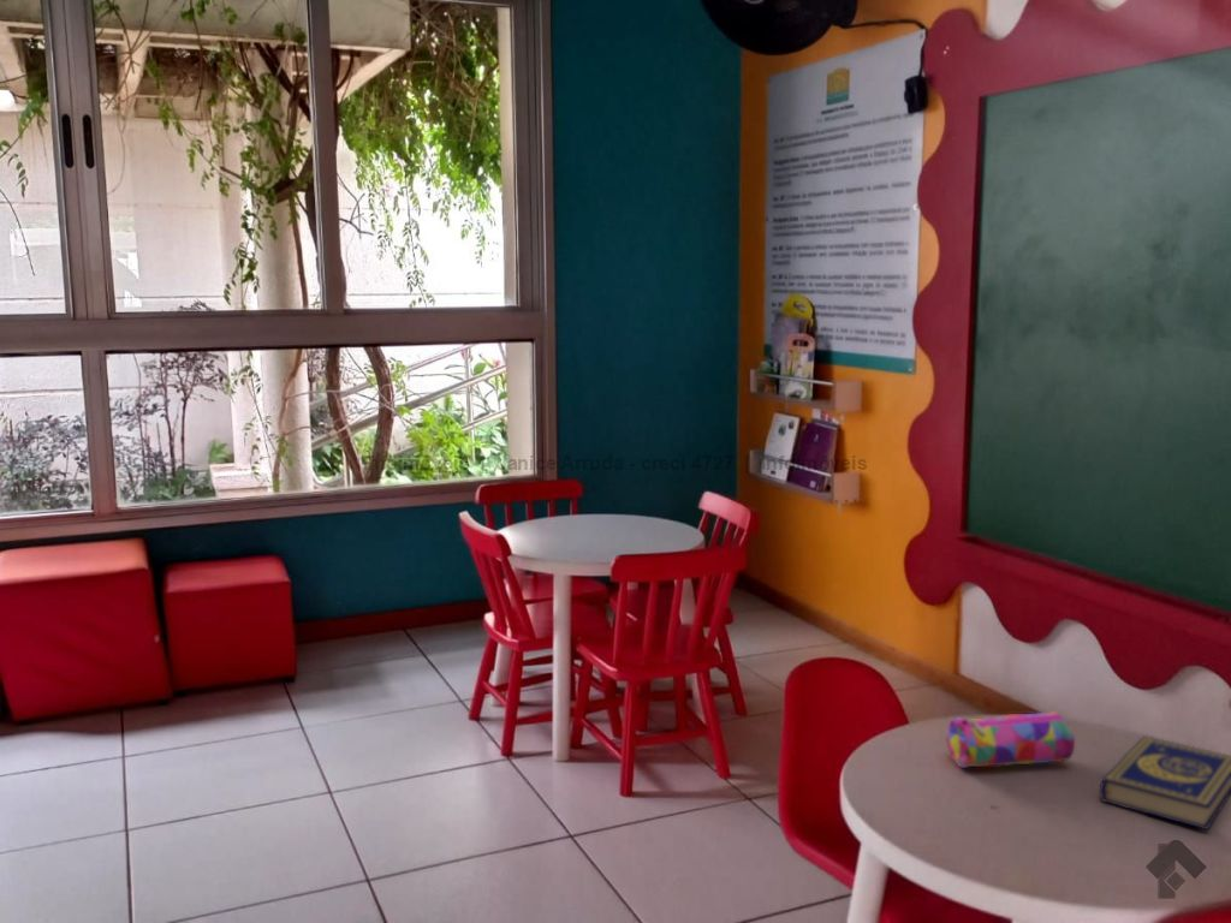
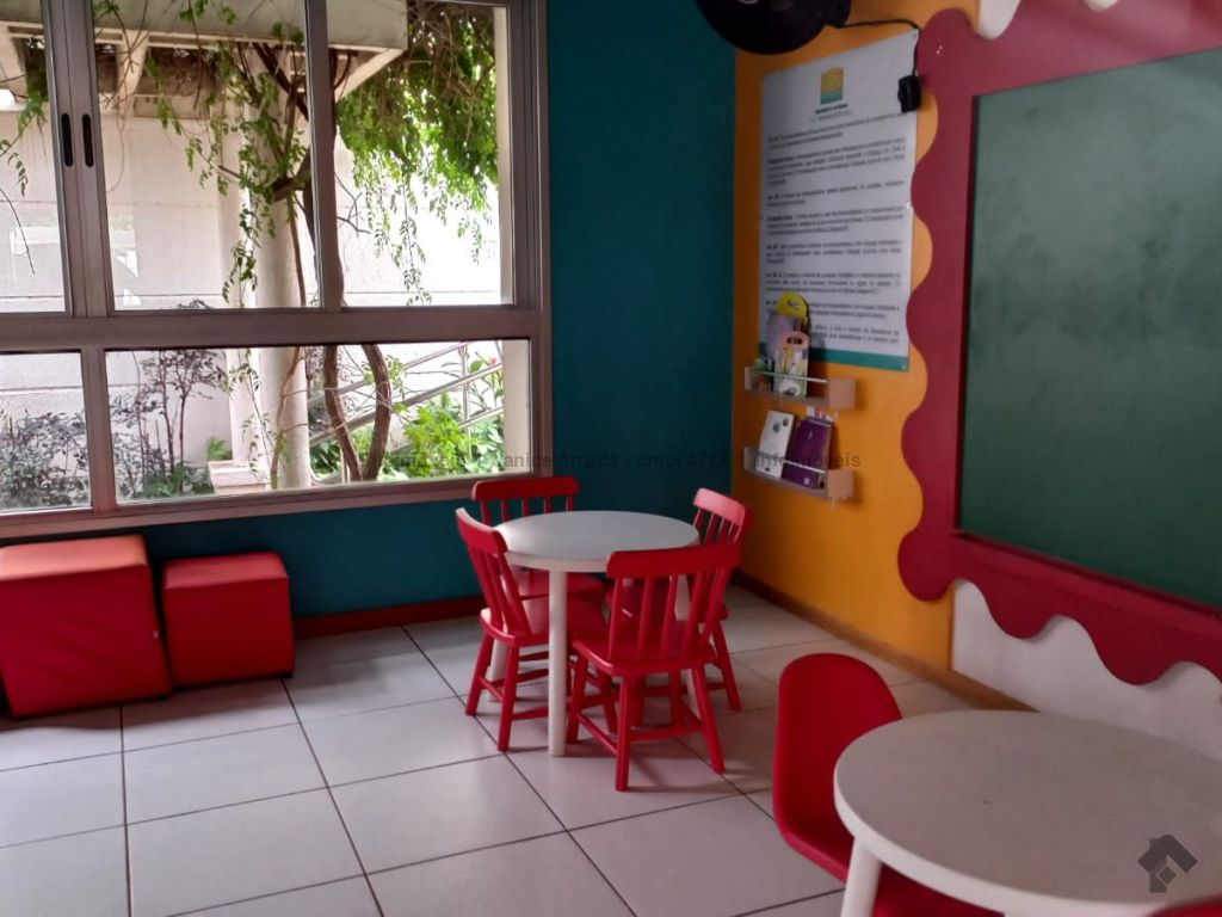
- pencil case [946,710,1076,769]
- book [1099,734,1231,830]
